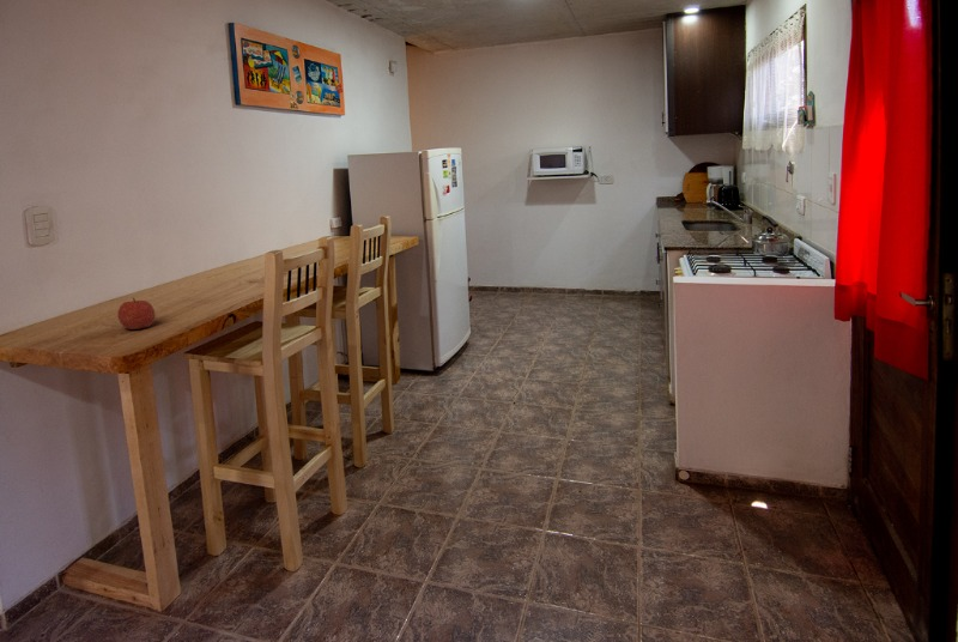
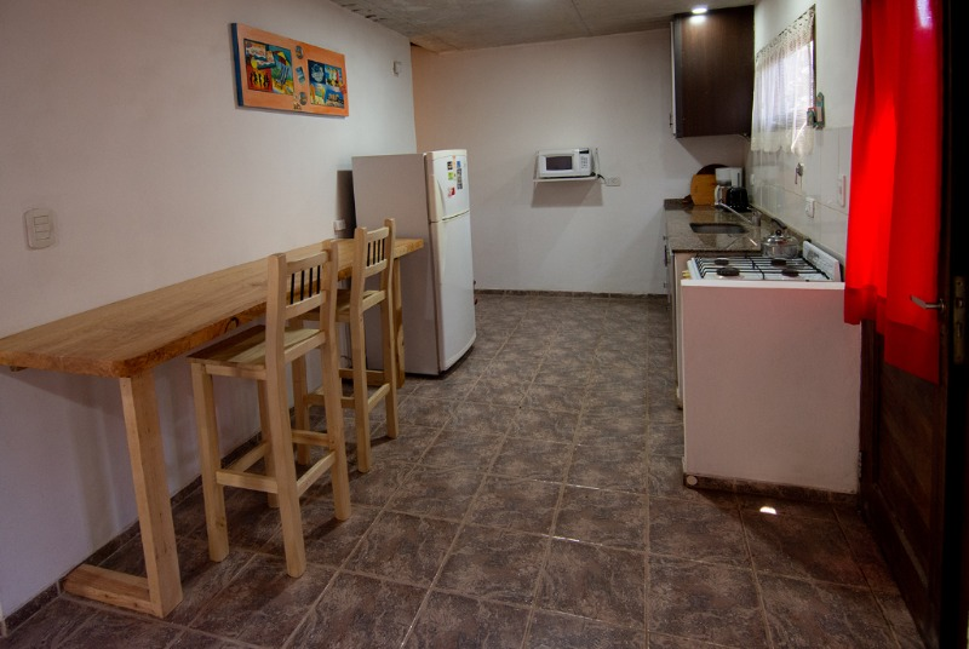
- fruit [116,296,156,331]
